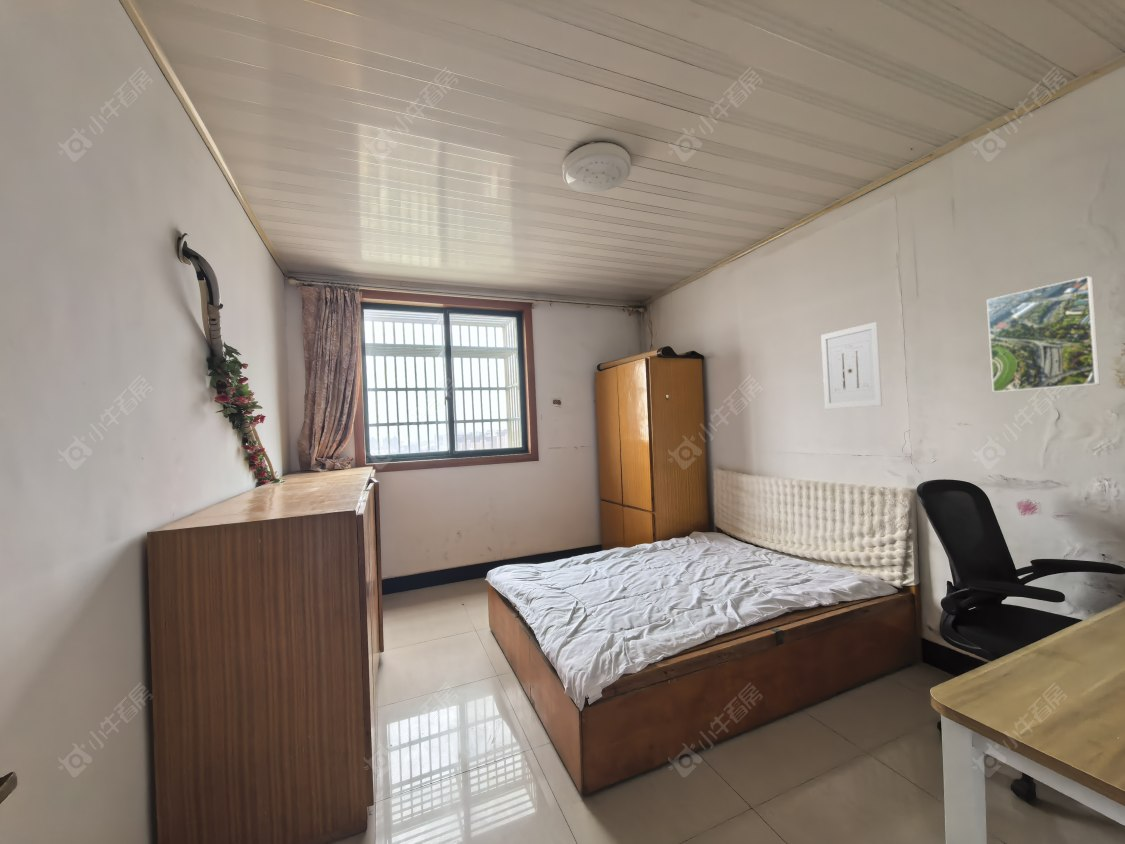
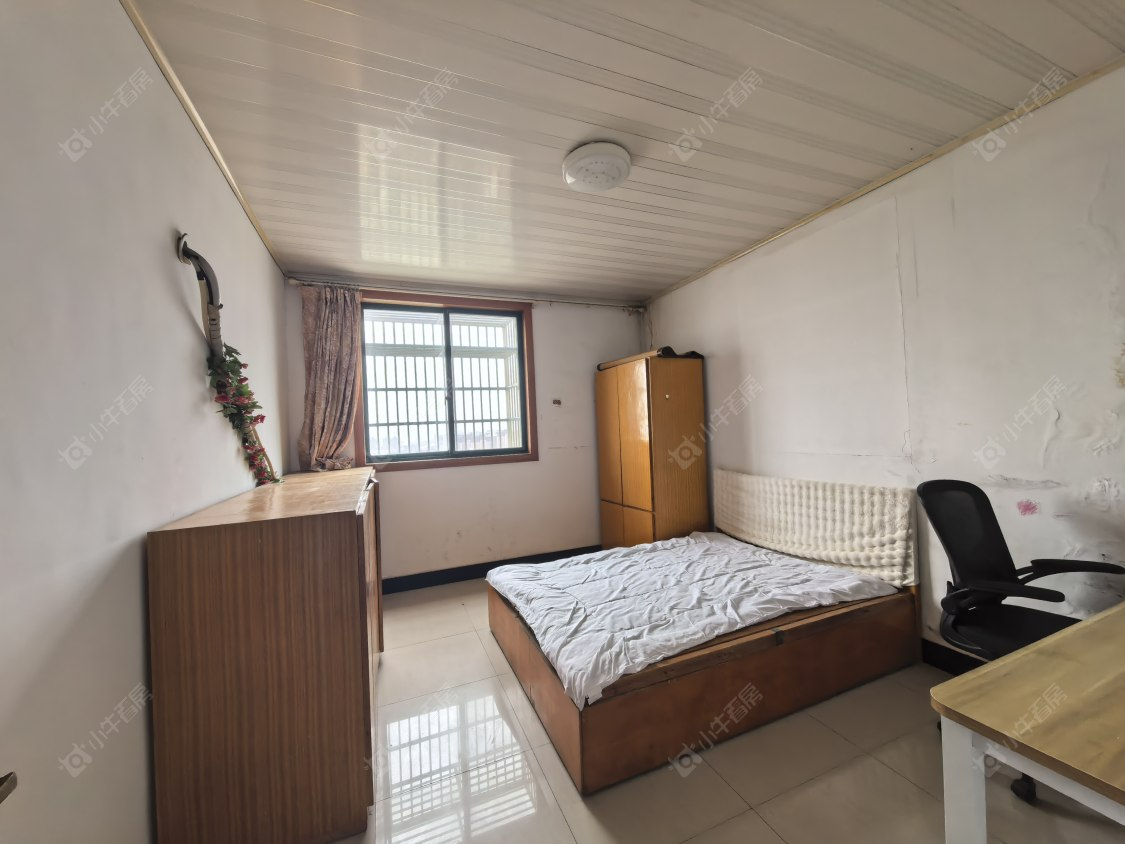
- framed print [986,275,1101,393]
- wall art [820,321,883,410]
